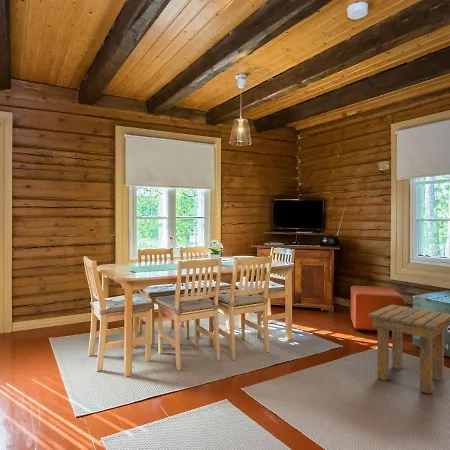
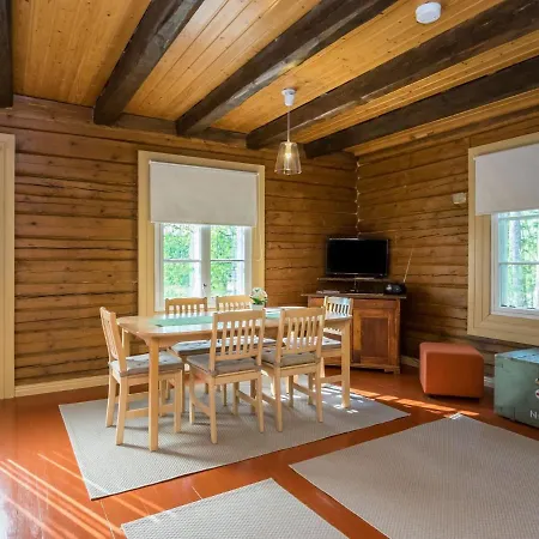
- side table [367,304,450,395]
